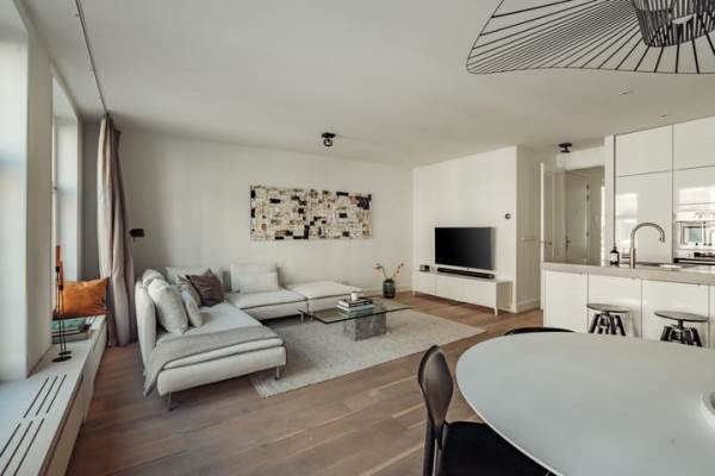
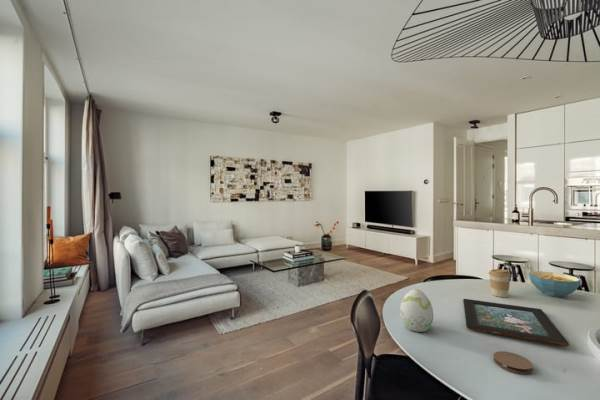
+ decorative egg [399,288,434,333]
+ decorative tray [462,298,570,347]
+ cereal bowl [528,270,582,298]
+ coffee cup [488,268,512,298]
+ coaster [492,350,534,375]
